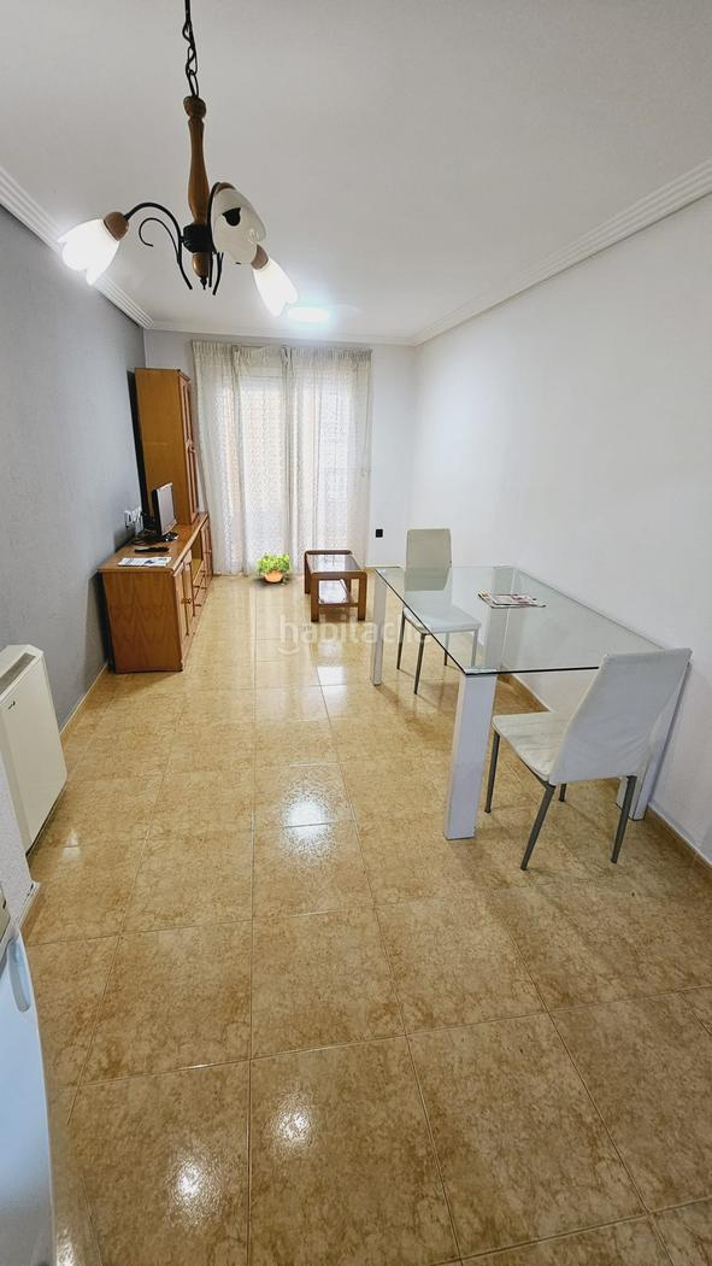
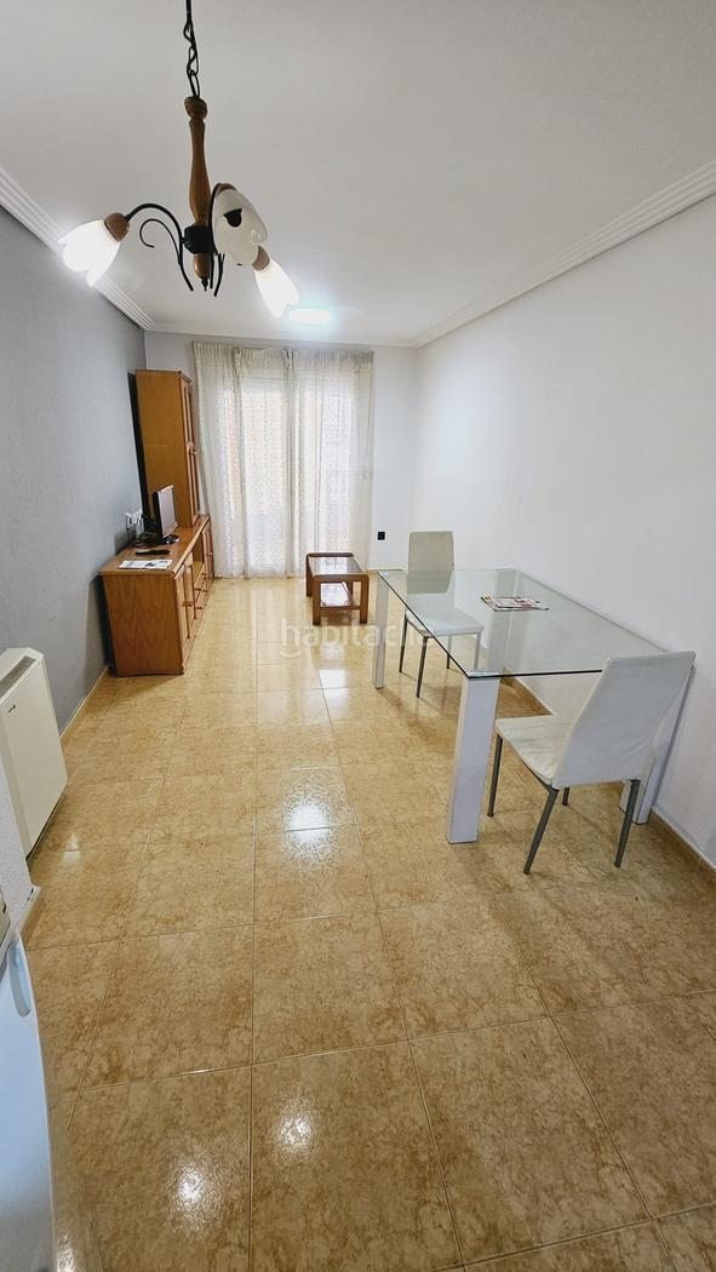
- potted plant [253,551,293,582]
